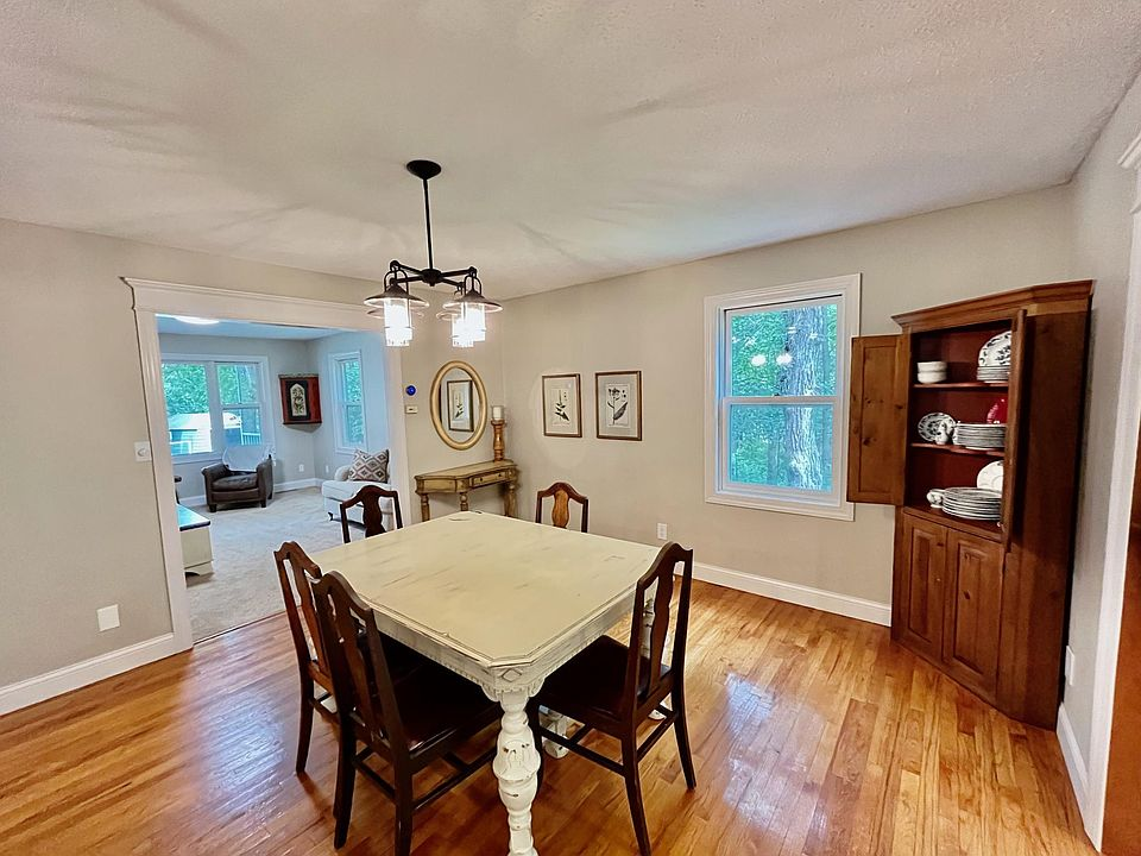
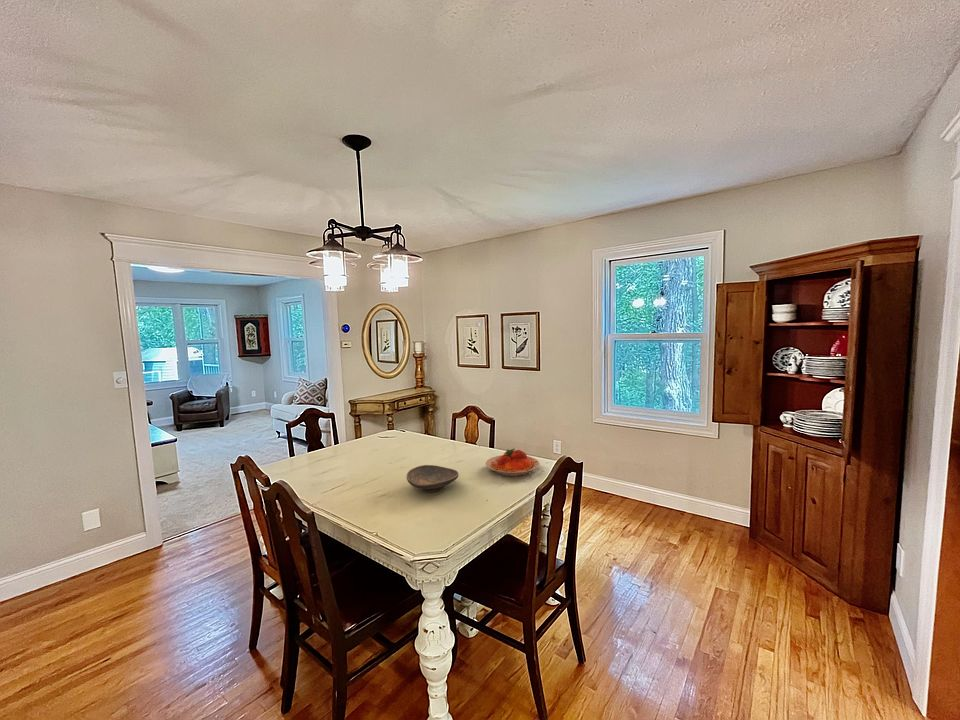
+ decorative bowl [406,464,460,493]
+ plate [485,447,540,477]
